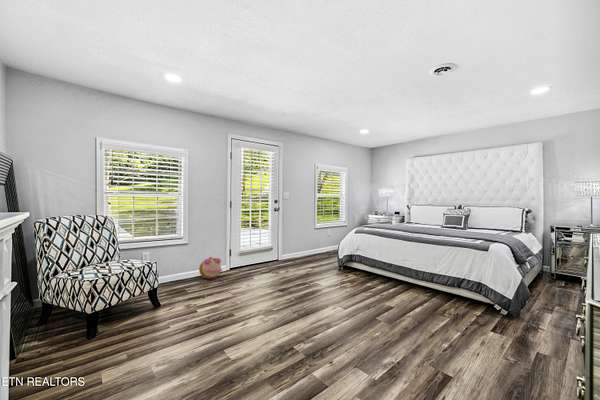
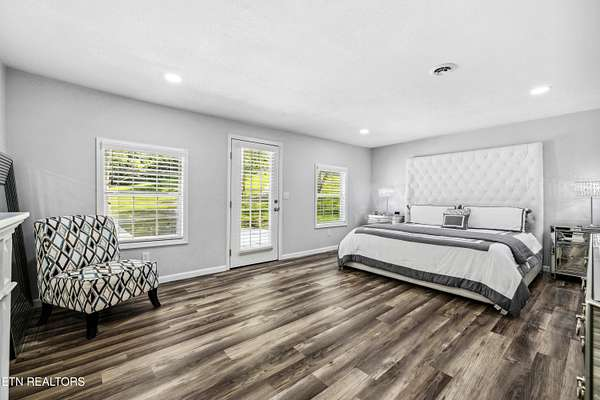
- plush toy [198,256,223,280]
